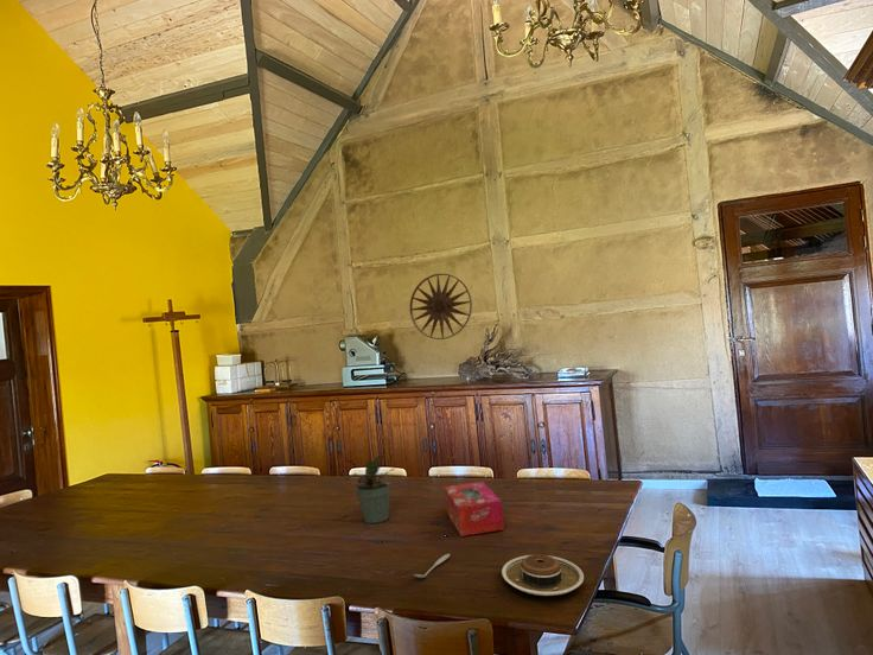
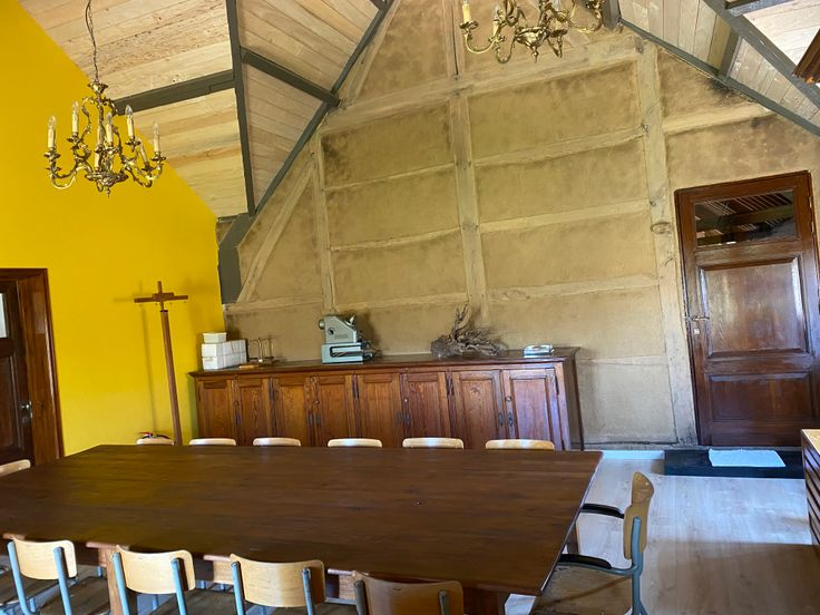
- potted plant [345,454,397,524]
- spoon [413,553,451,579]
- wall art [409,273,473,341]
- plate [501,553,585,597]
- tissue box [444,481,505,538]
